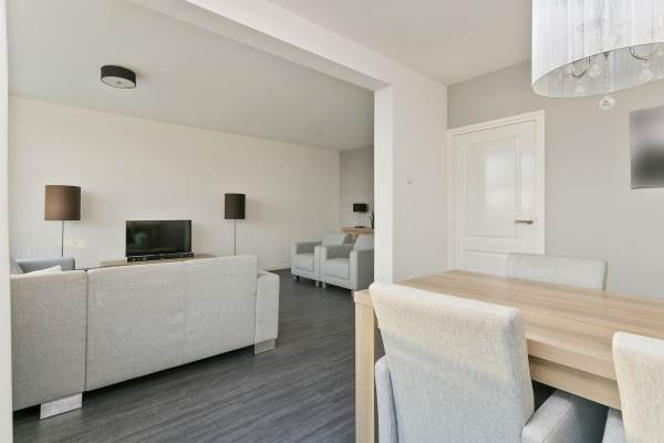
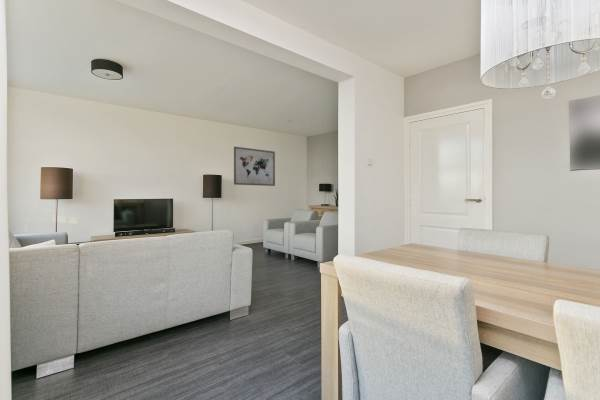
+ wall art [233,146,276,187]
